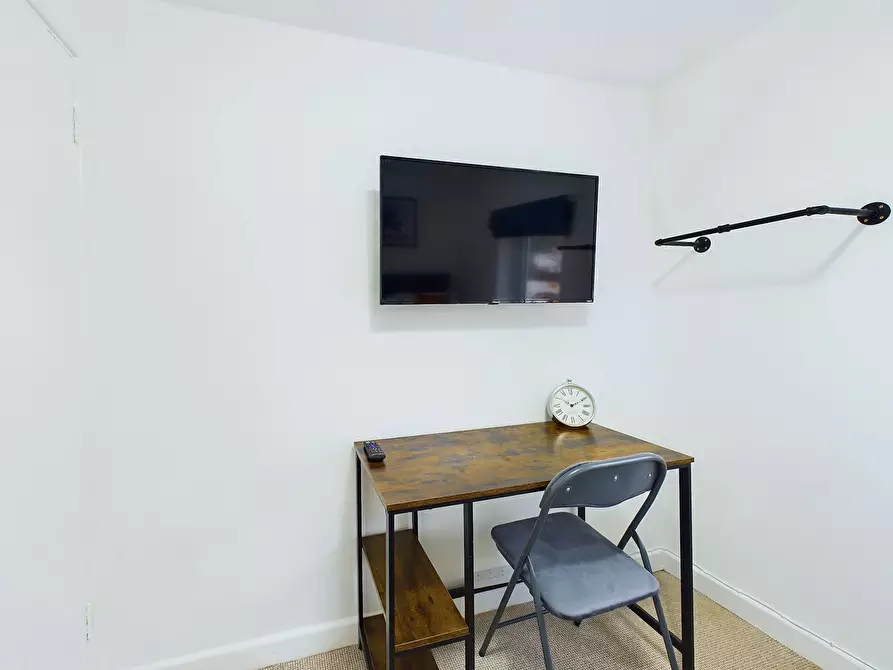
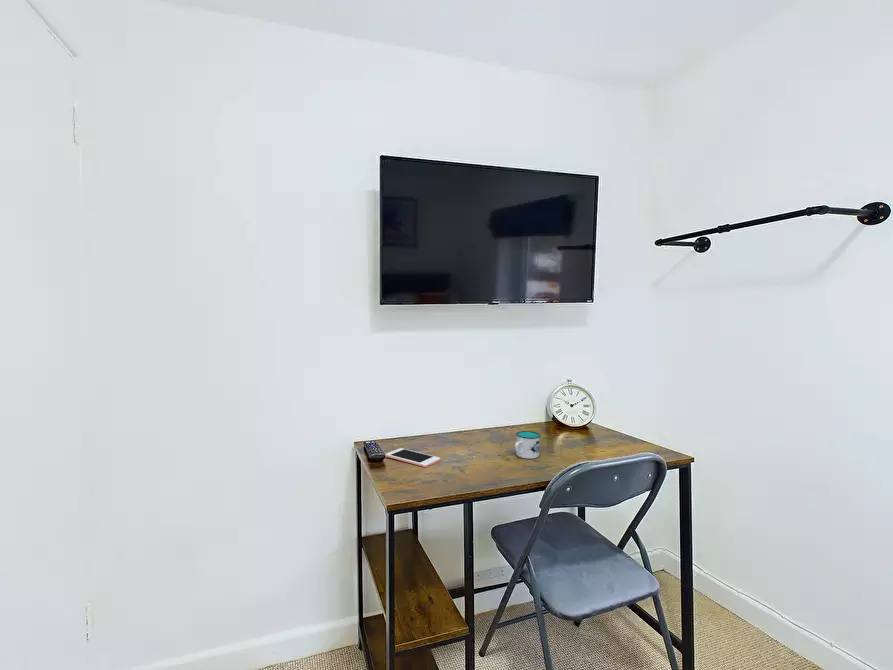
+ mug [514,430,542,460]
+ cell phone [384,447,441,468]
